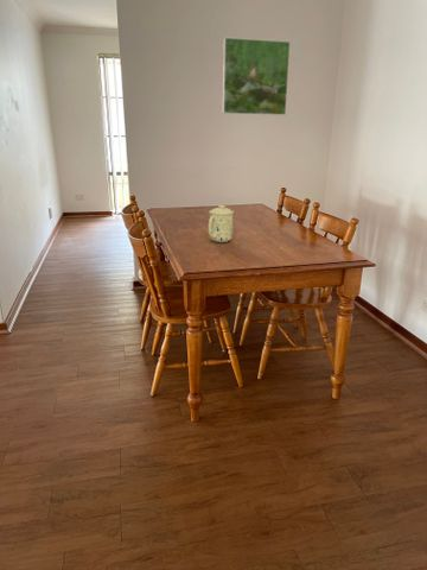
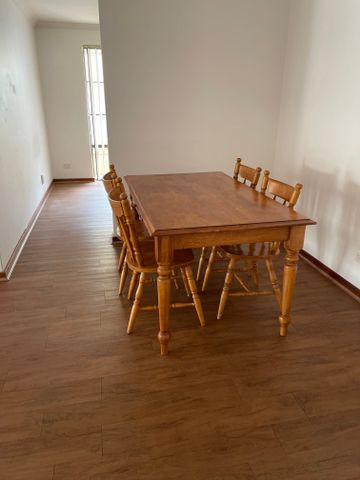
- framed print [222,37,292,116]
- mug [208,204,235,243]
